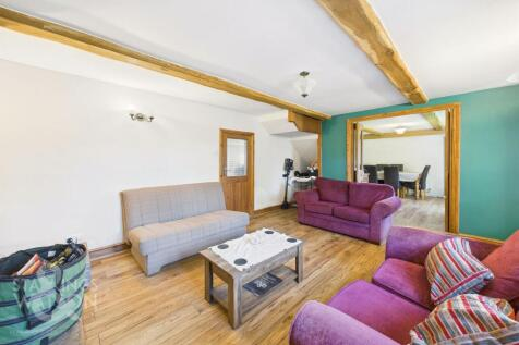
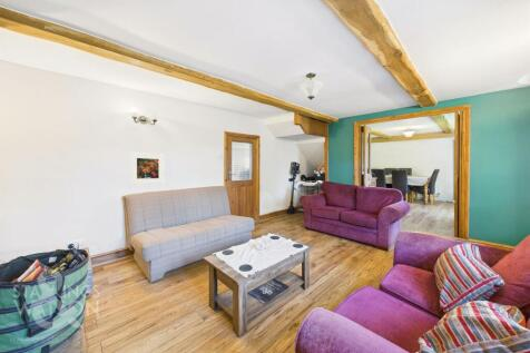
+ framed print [129,151,165,185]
